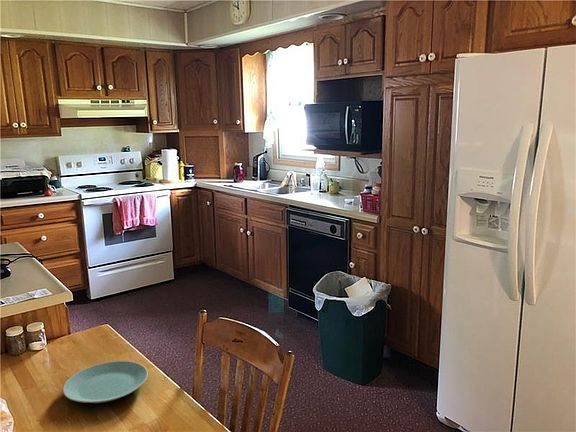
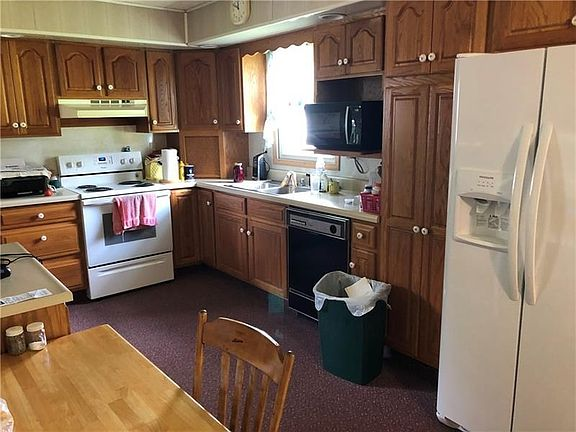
- plate [62,360,149,404]
